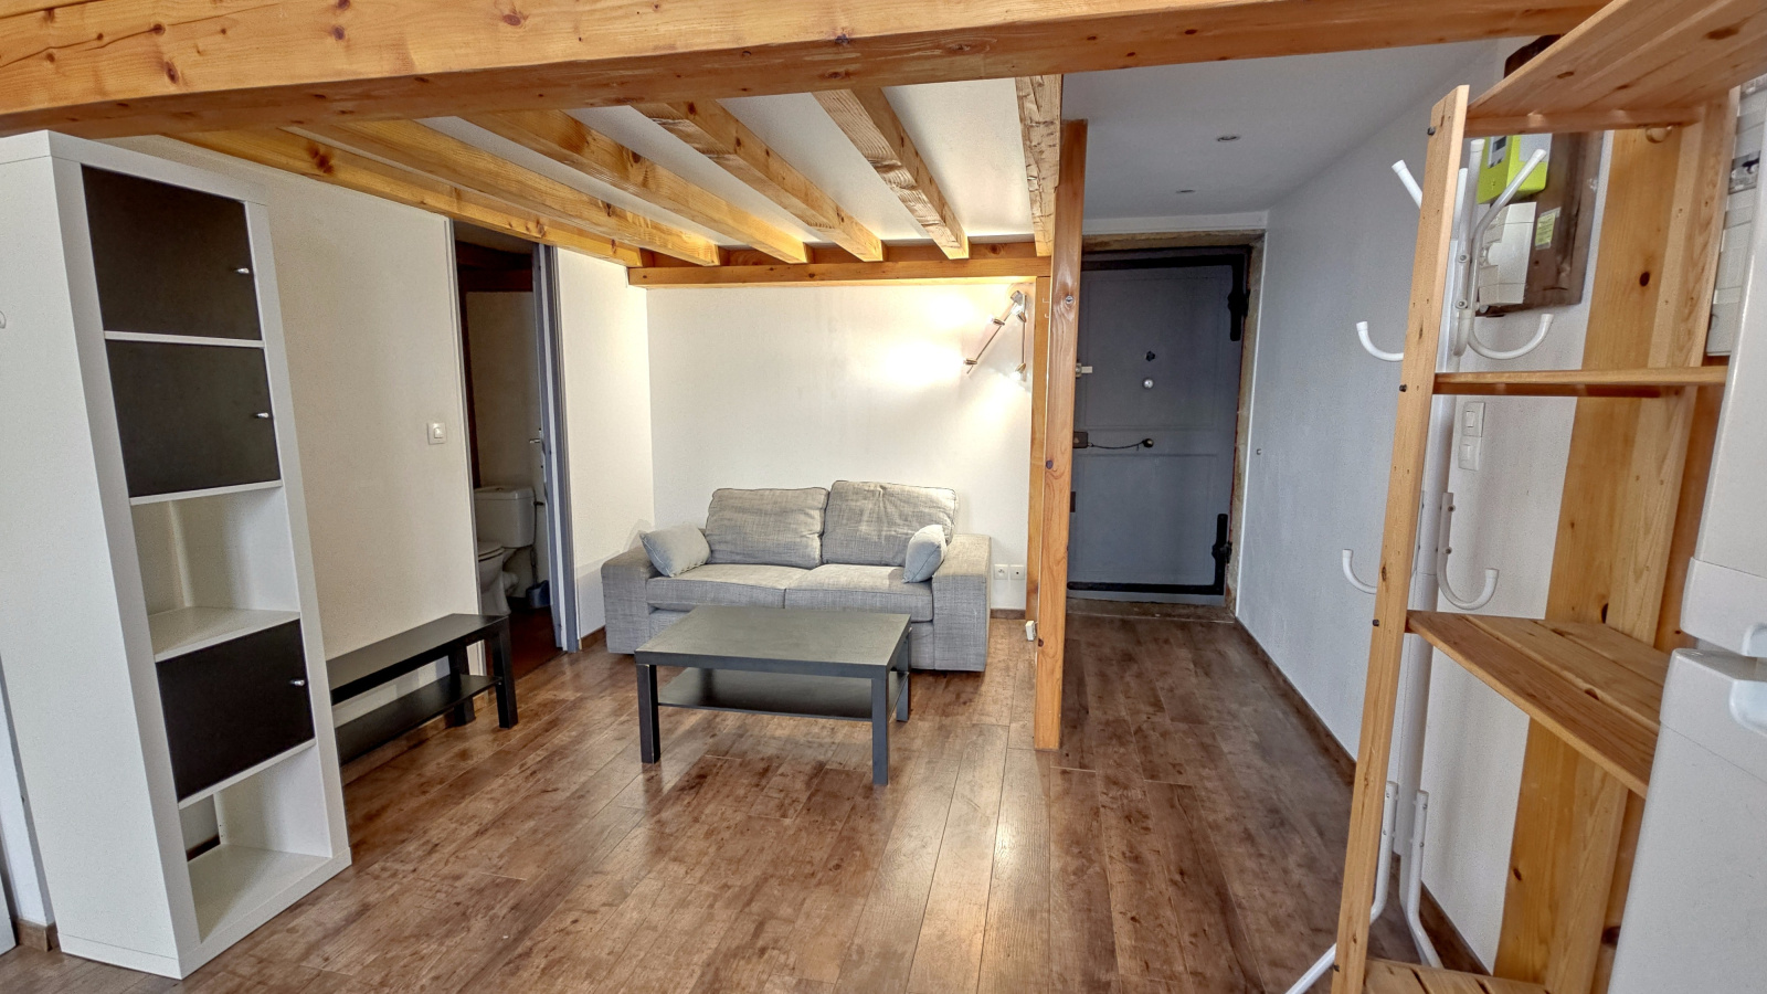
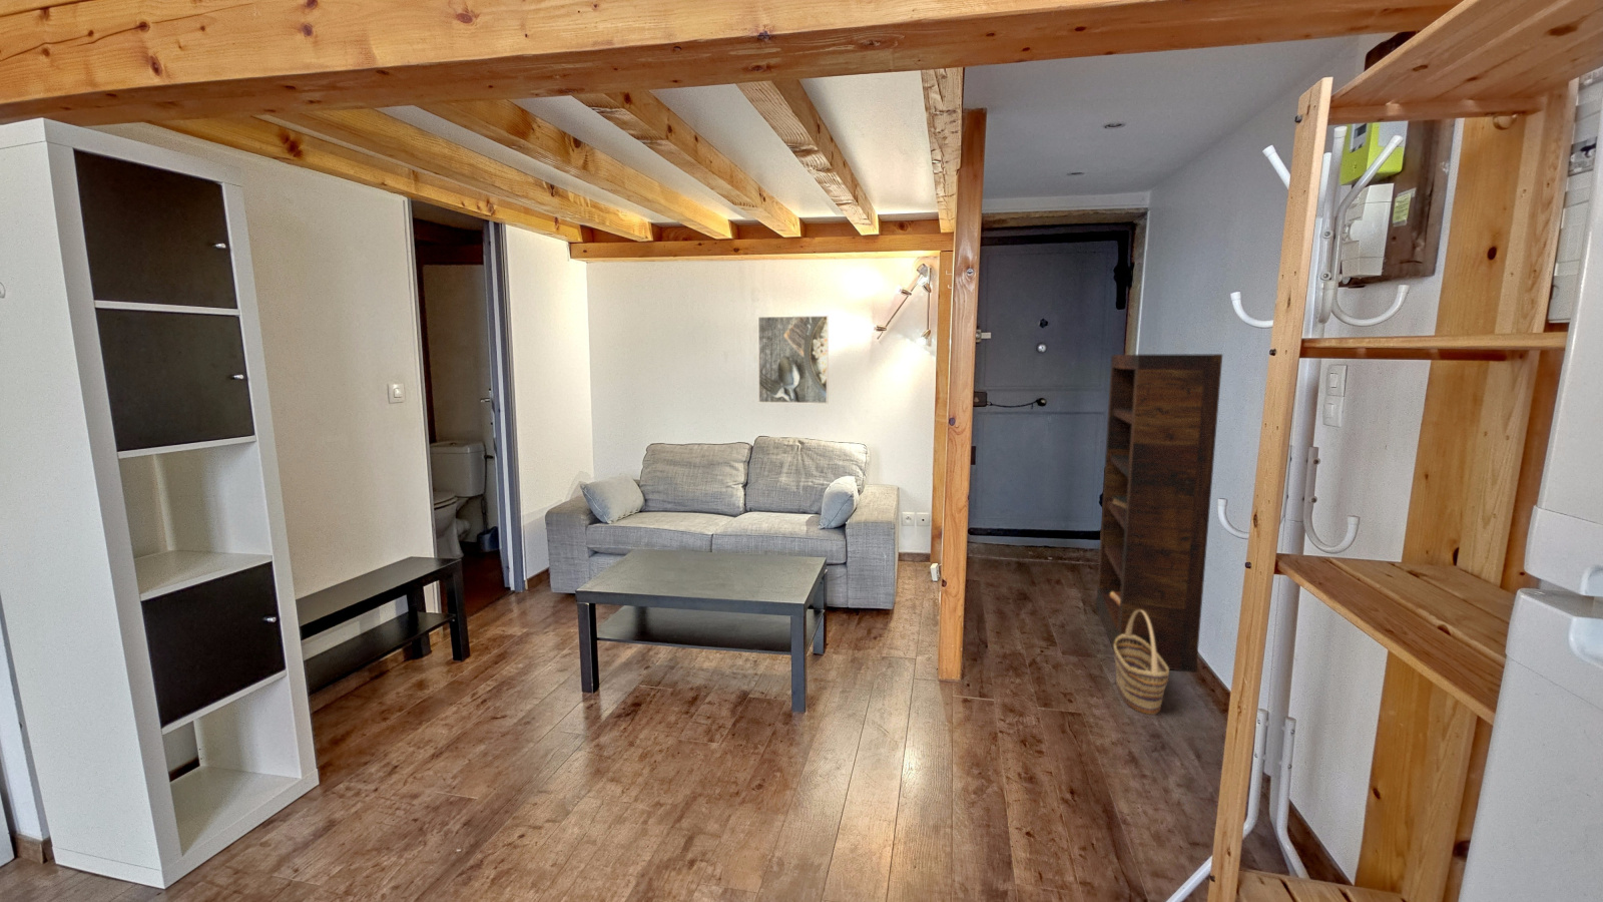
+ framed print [757,315,829,405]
+ bookcase [1095,352,1223,674]
+ basket [1113,610,1170,716]
